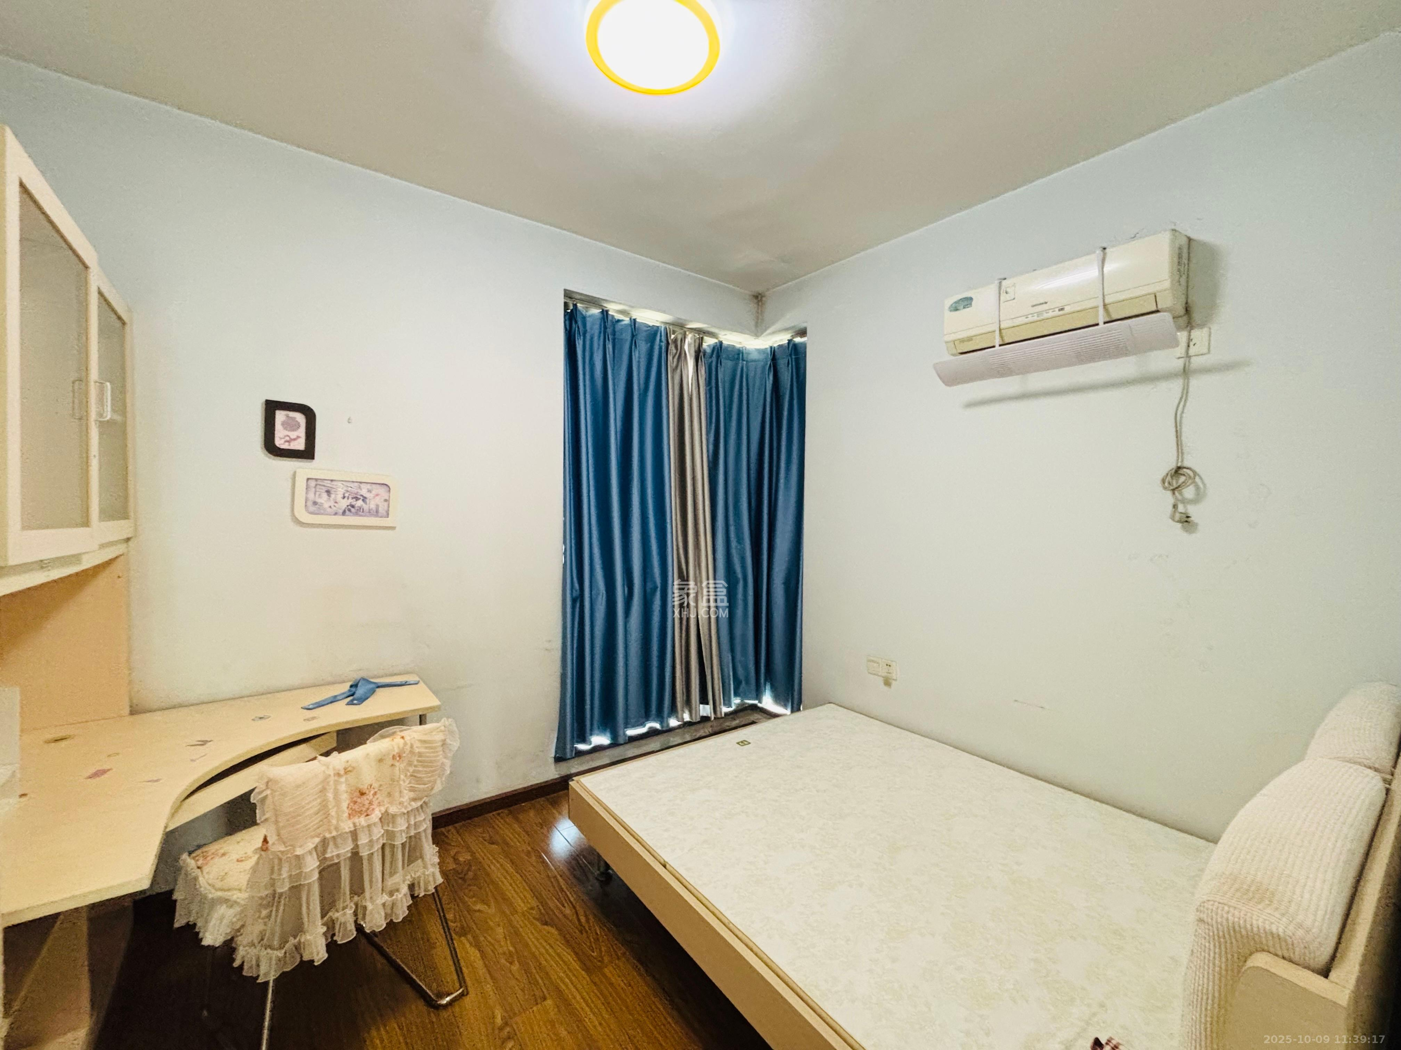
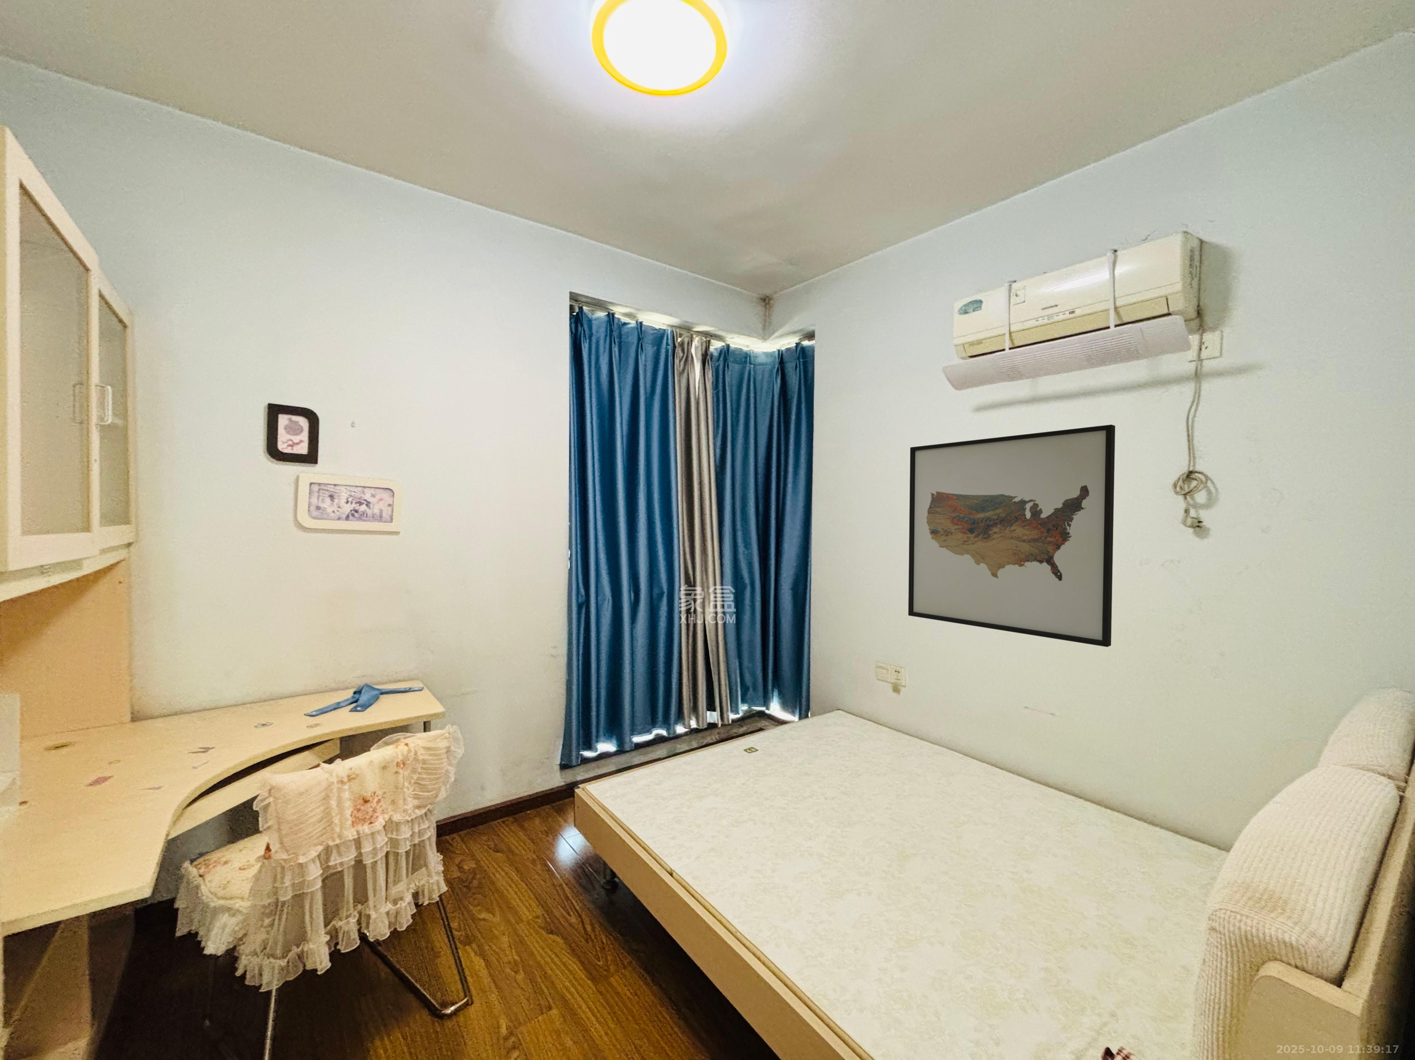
+ wall art [908,424,1115,647]
